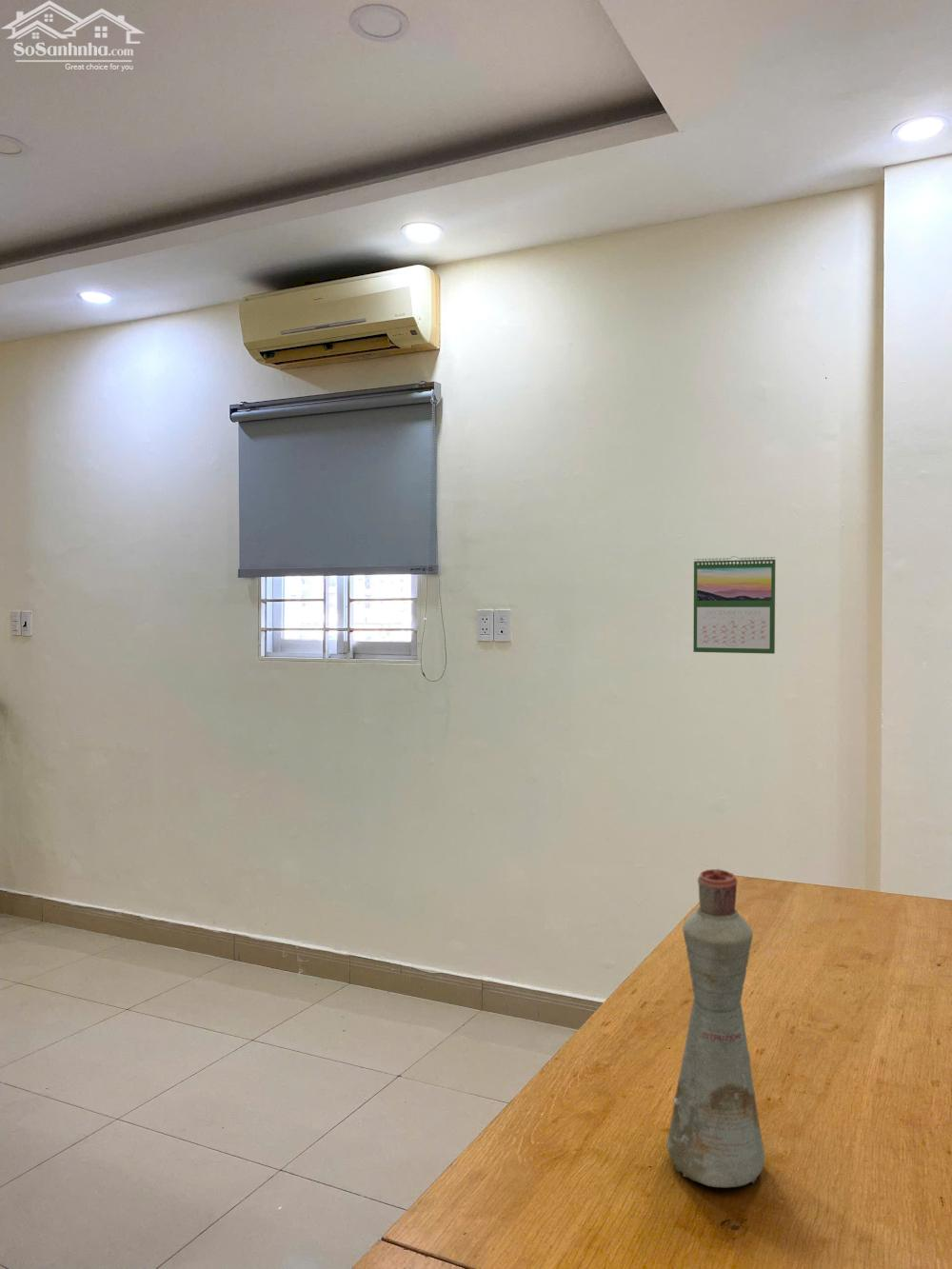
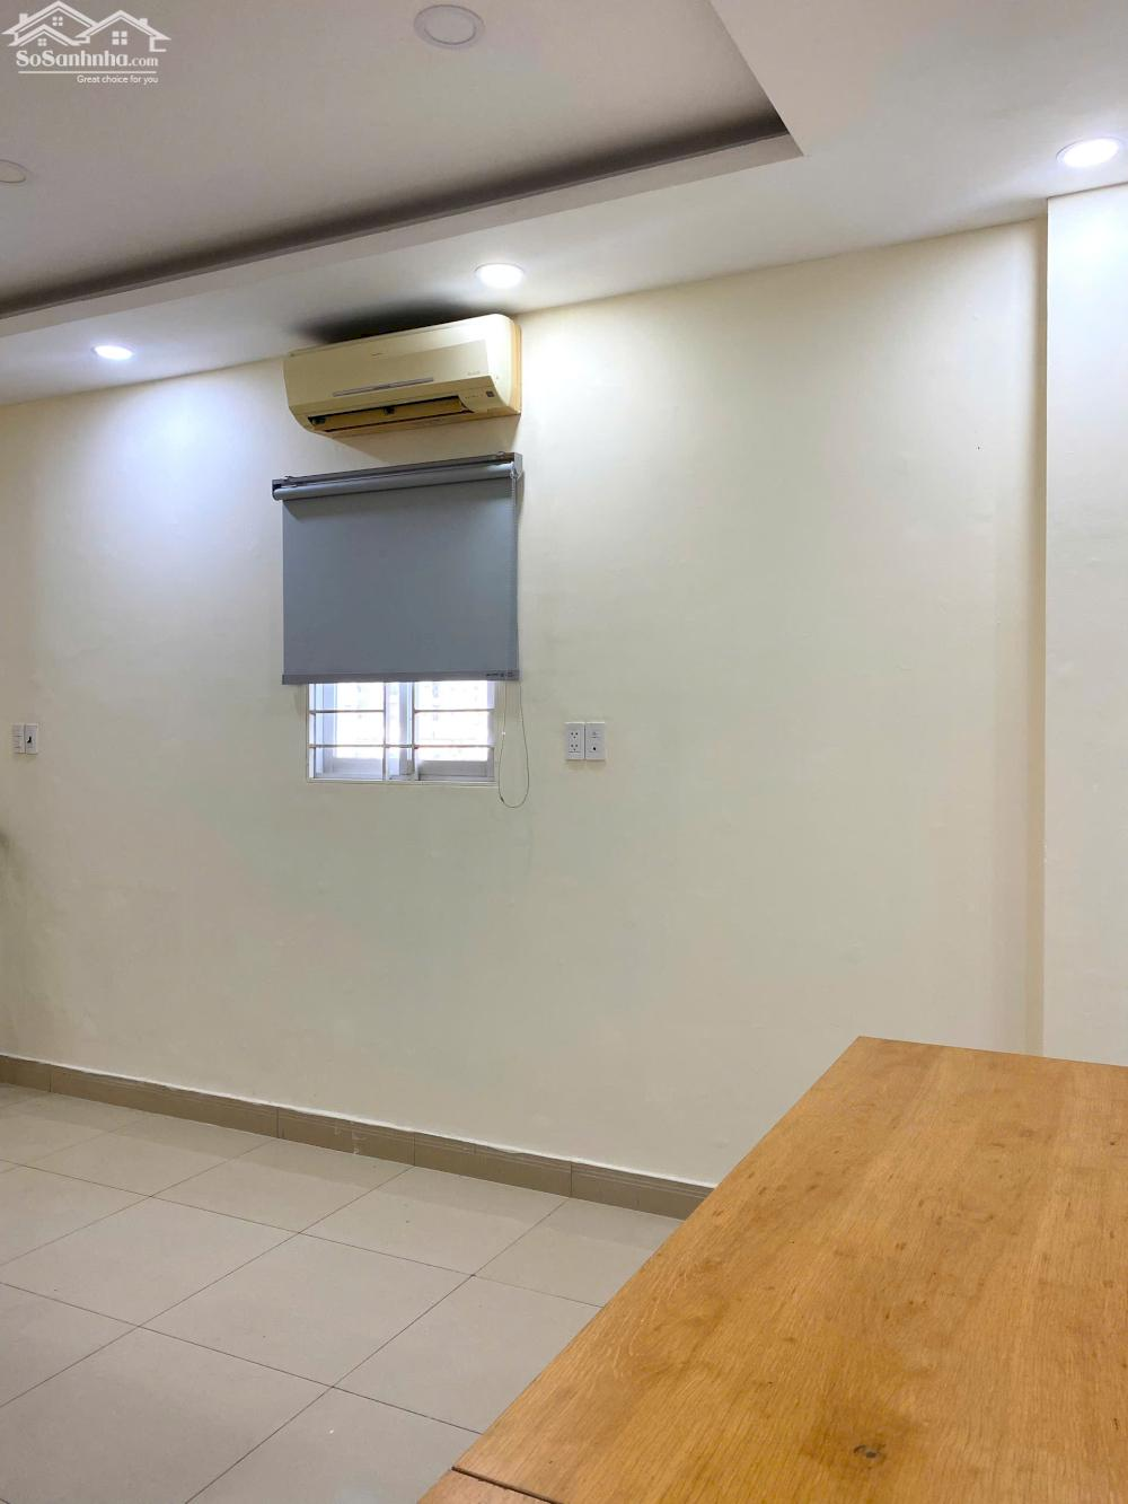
- bottle [666,868,765,1188]
- calendar [692,555,777,655]
